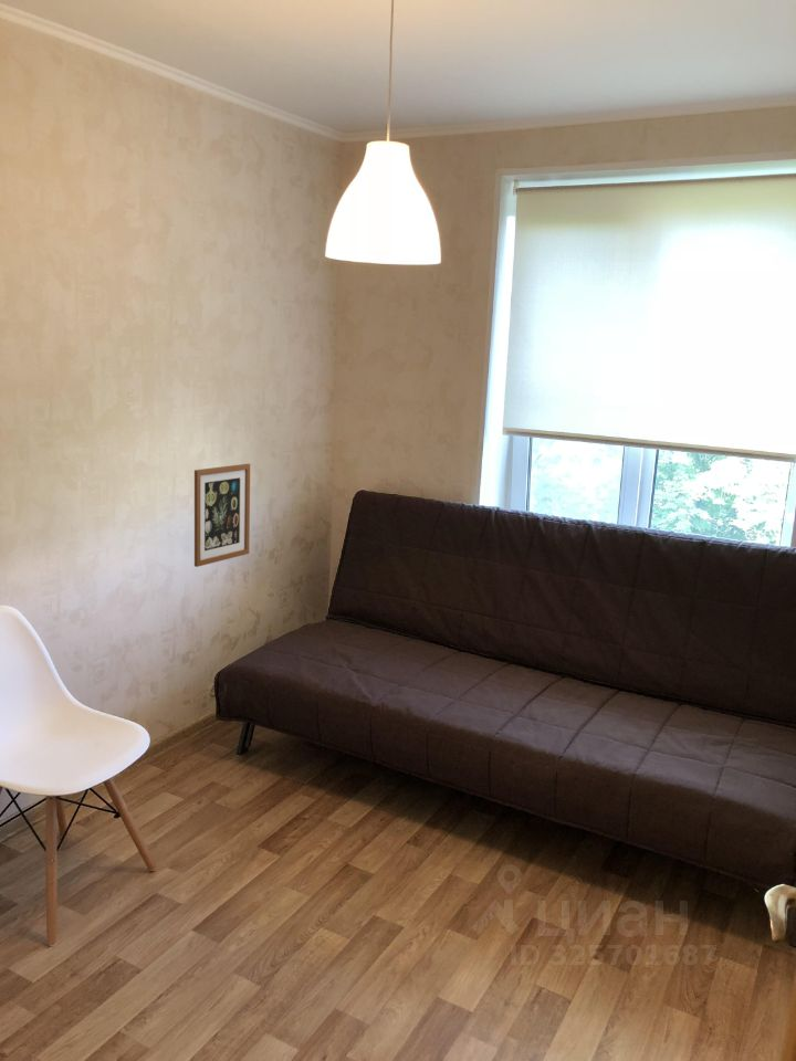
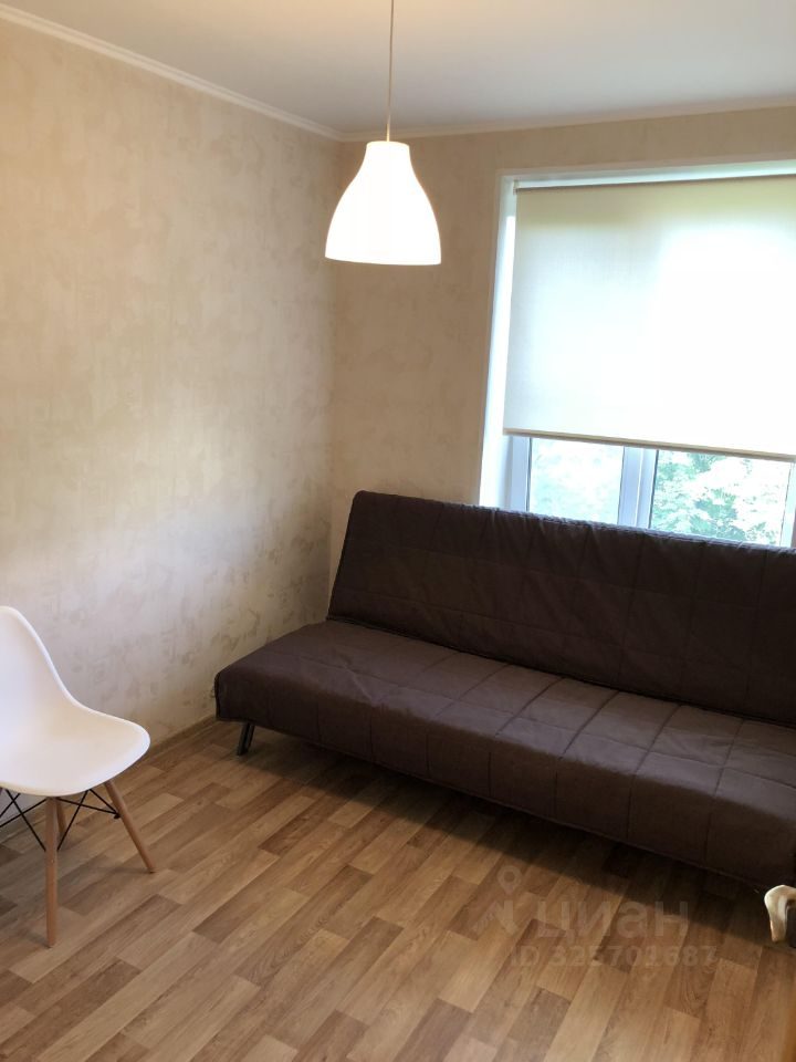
- wall art [193,463,251,568]
